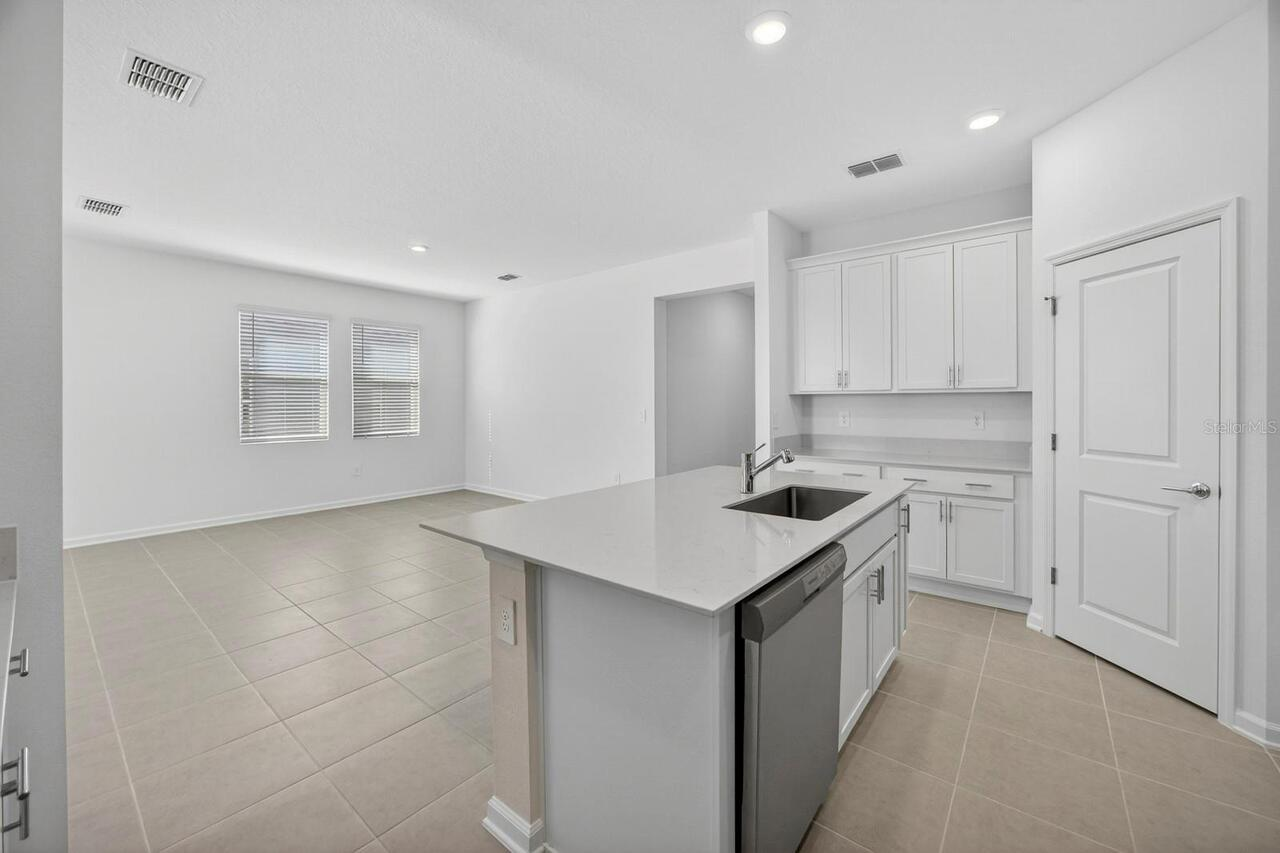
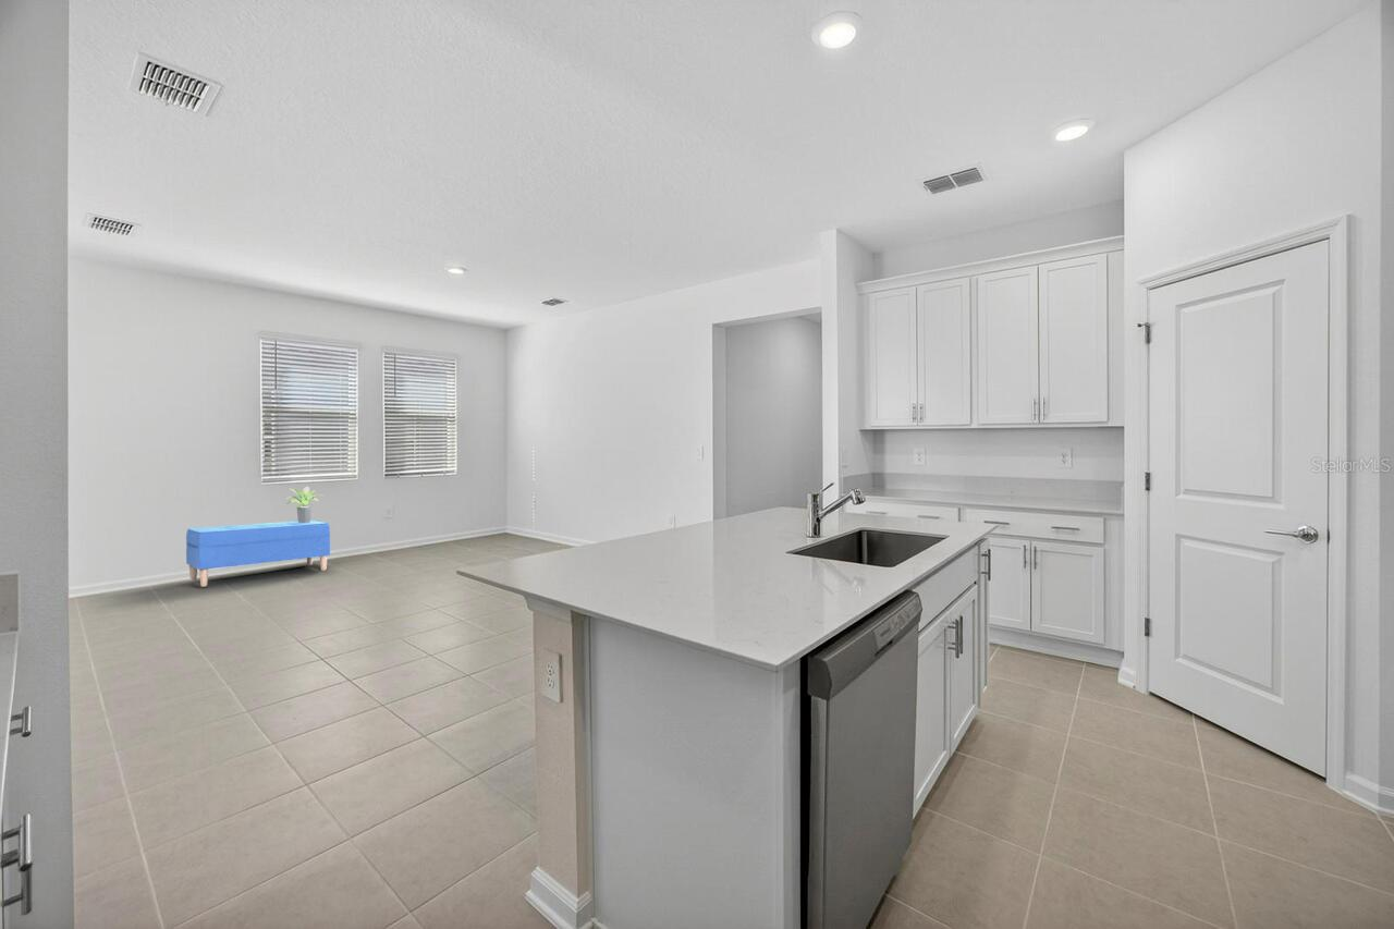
+ bench [185,519,331,588]
+ potted plant [286,486,325,523]
